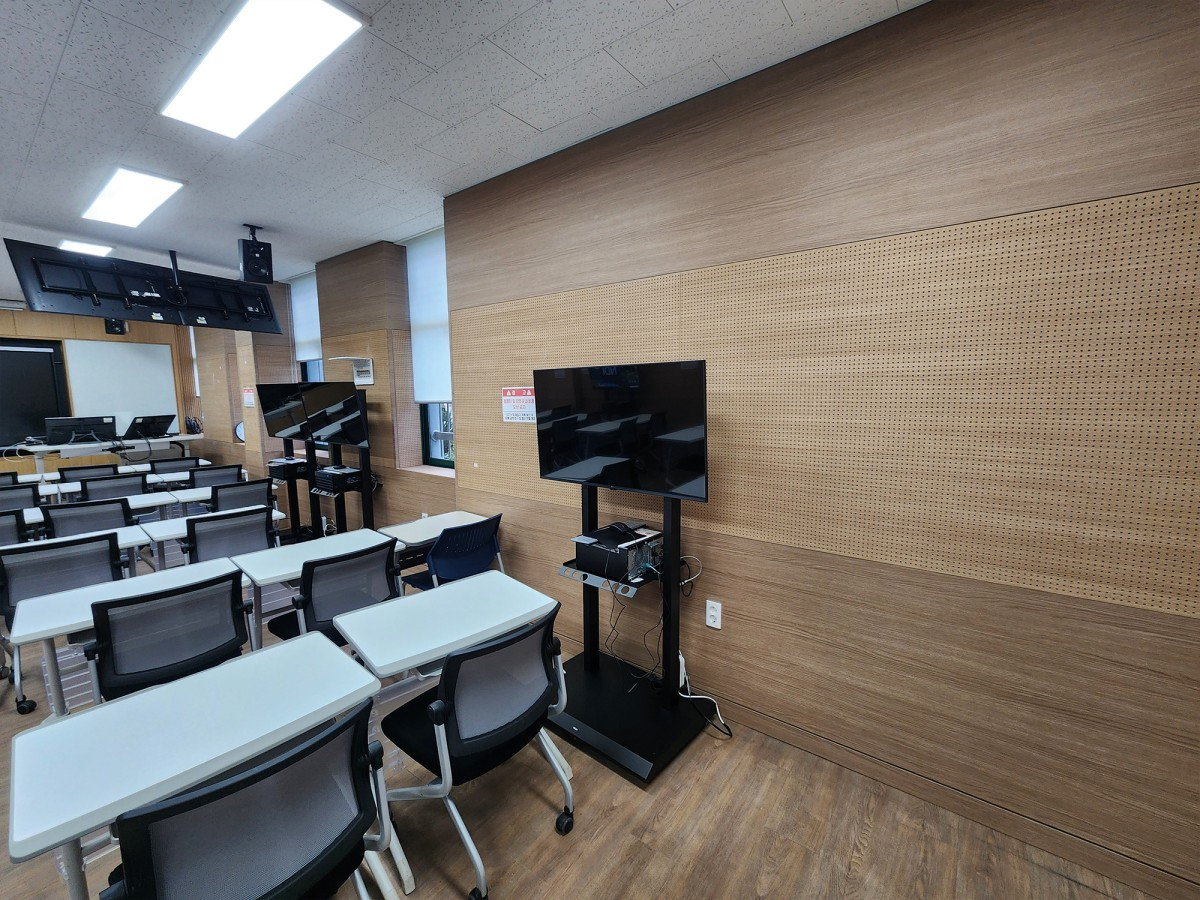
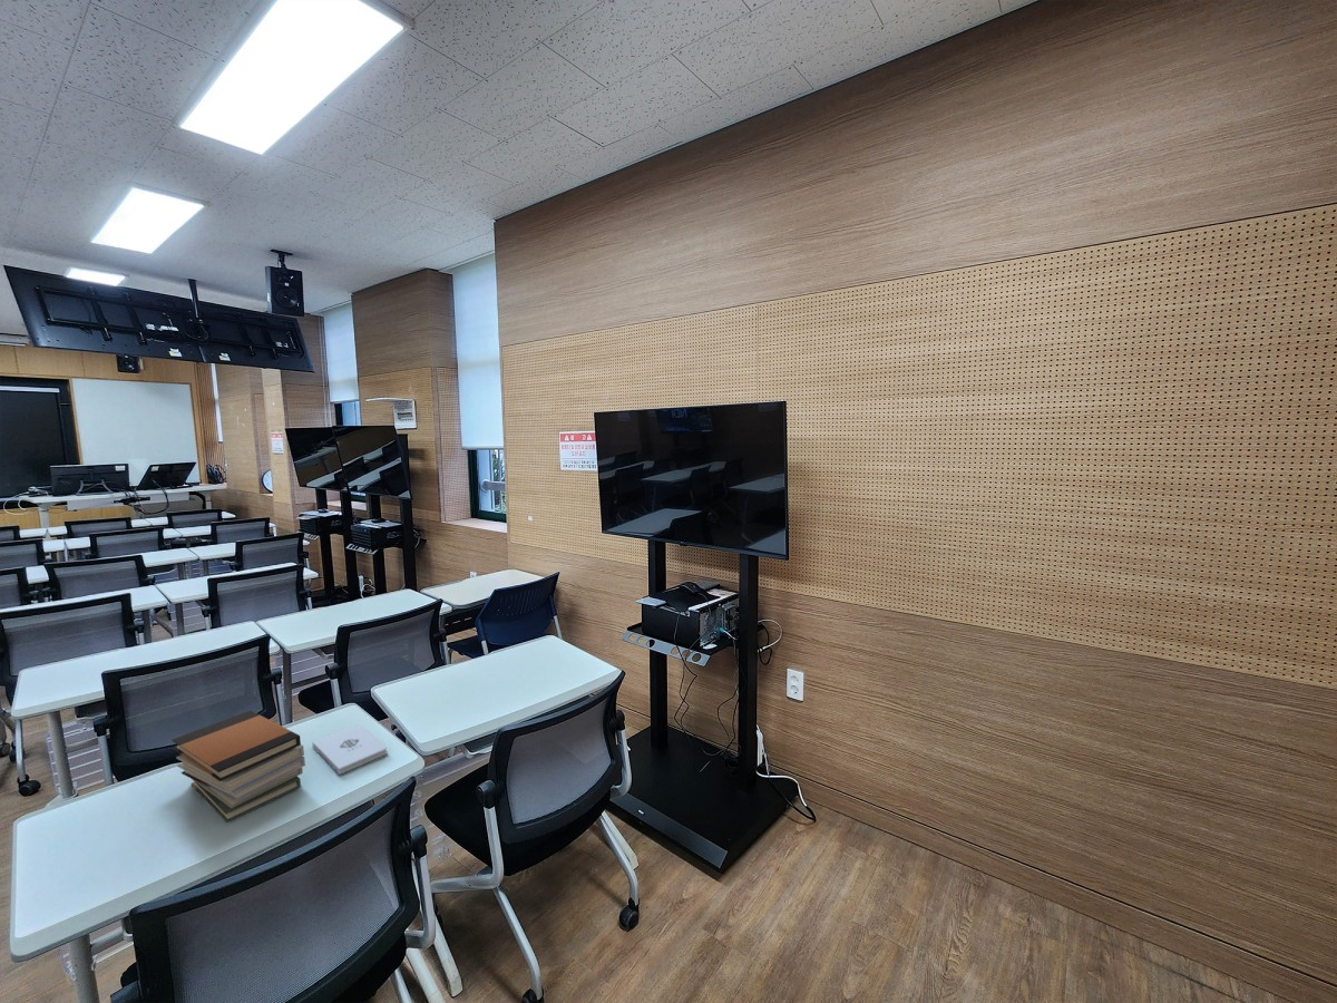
+ notepad [311,723,389,776]
+ book stack [172,709,306,824]
